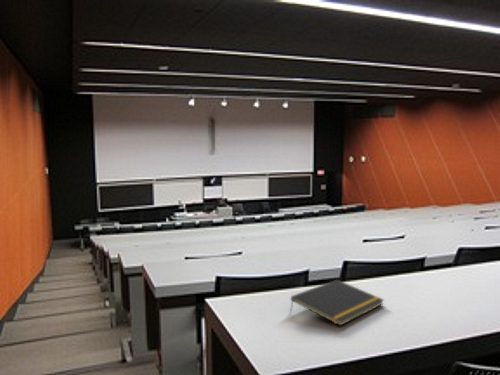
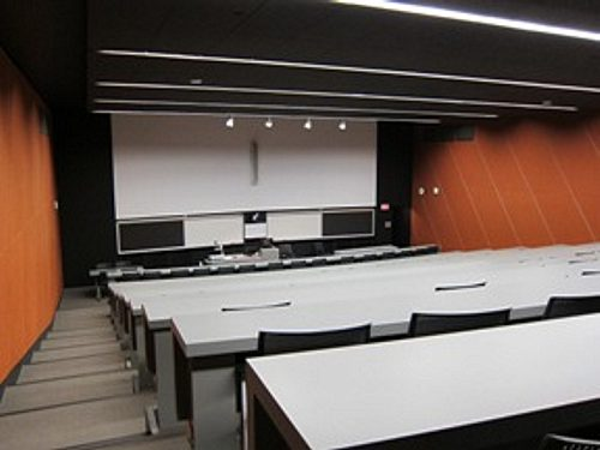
- notepad [289,279,385,327]
